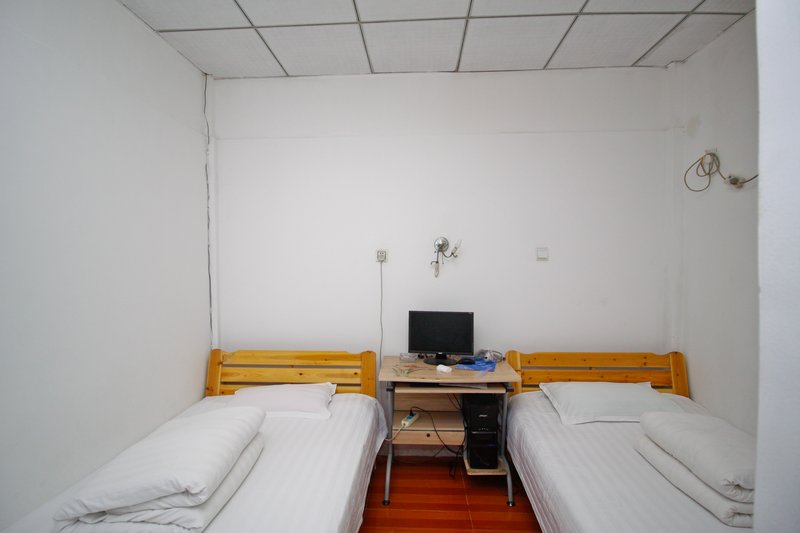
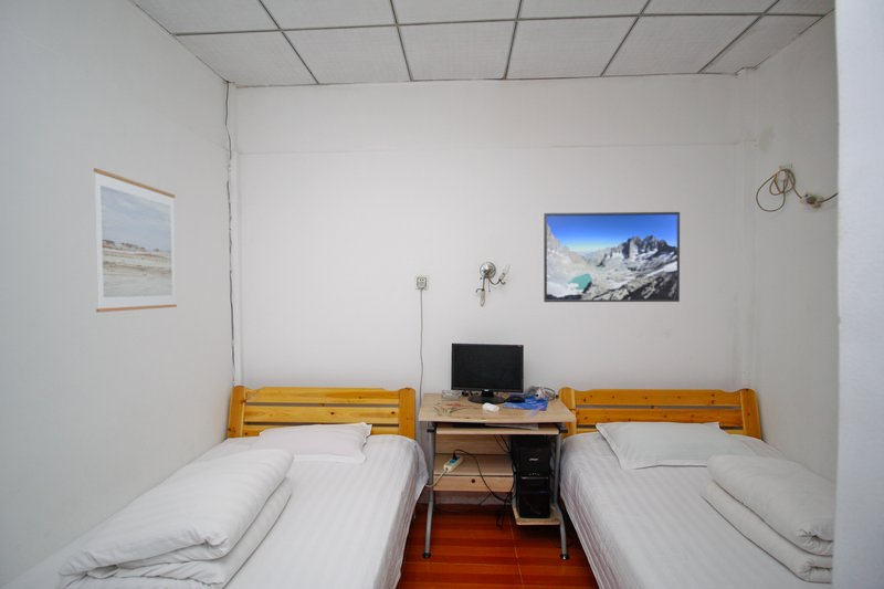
+ wall art [93,167,178,313]
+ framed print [543,211,681,303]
